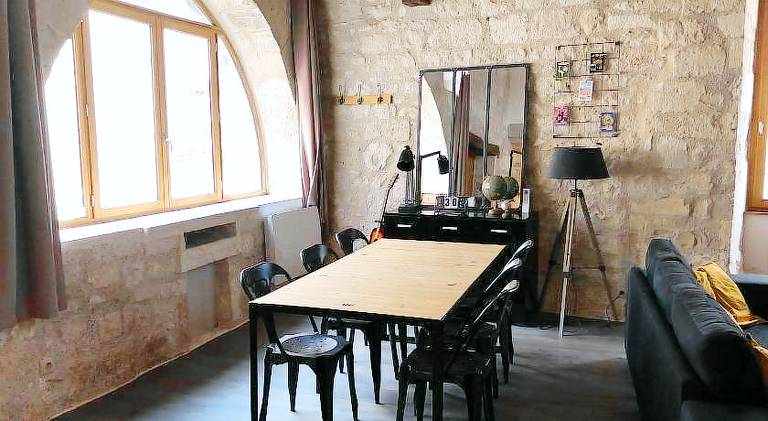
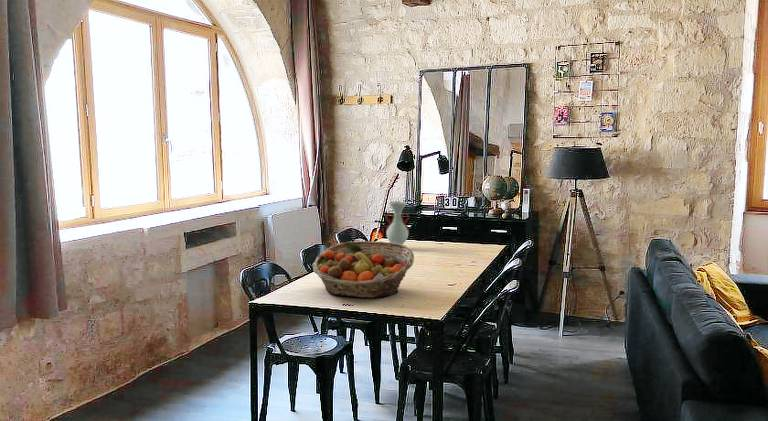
+ fruit basket [312,240,415,299]
+ vase [385,201,410,248]
